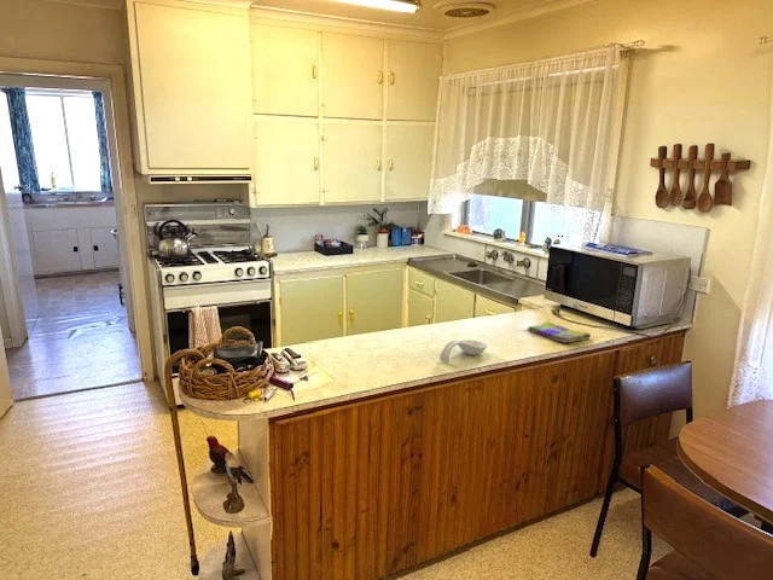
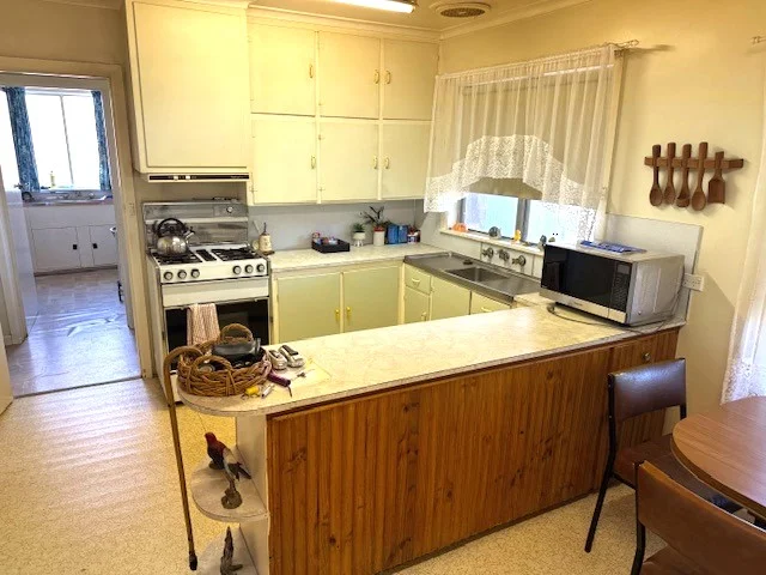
- spoon rest [438,338,488,364]
- dish towel [525,320,592,344]
